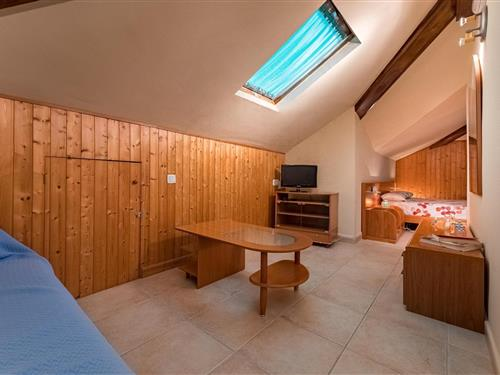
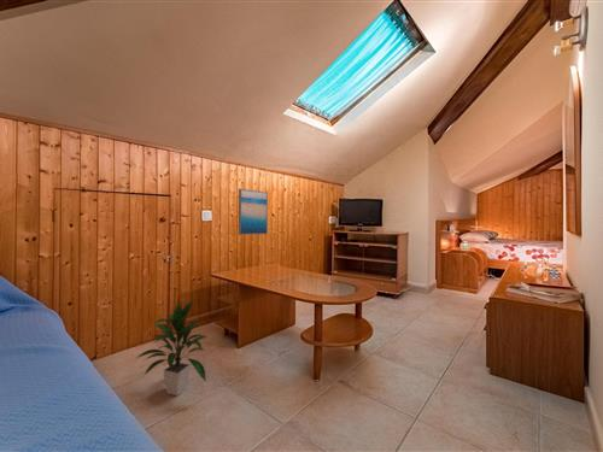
+ wall art [238,188,269,236]
+ indoor plant [135,299,209,397]
